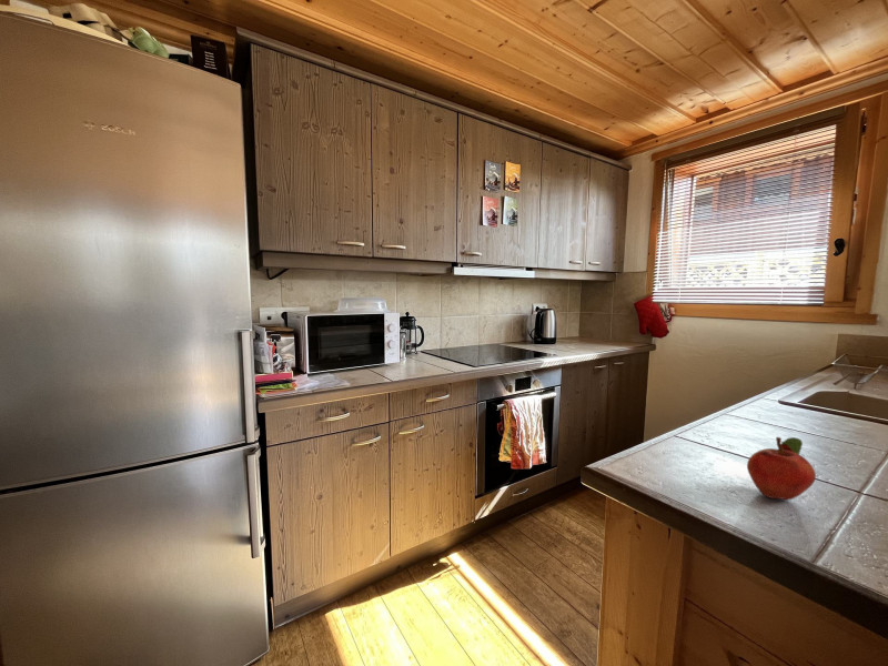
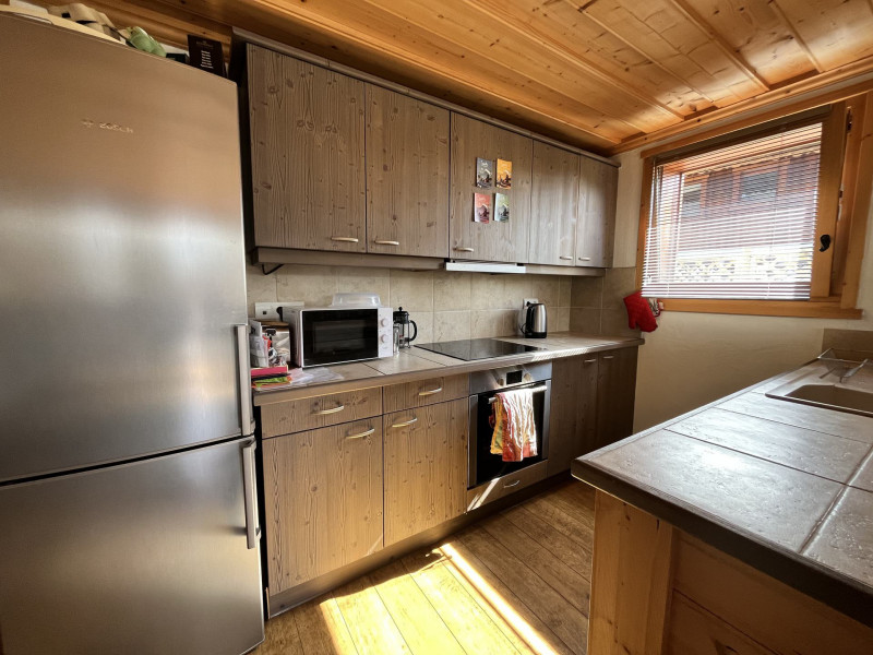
- fruit [746,436,817,501]
